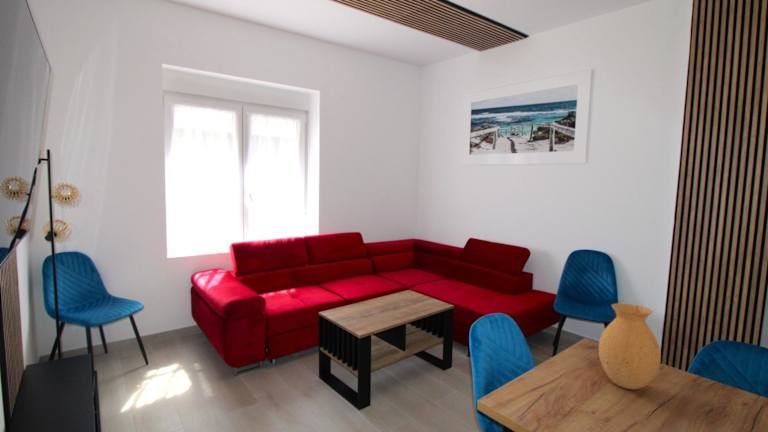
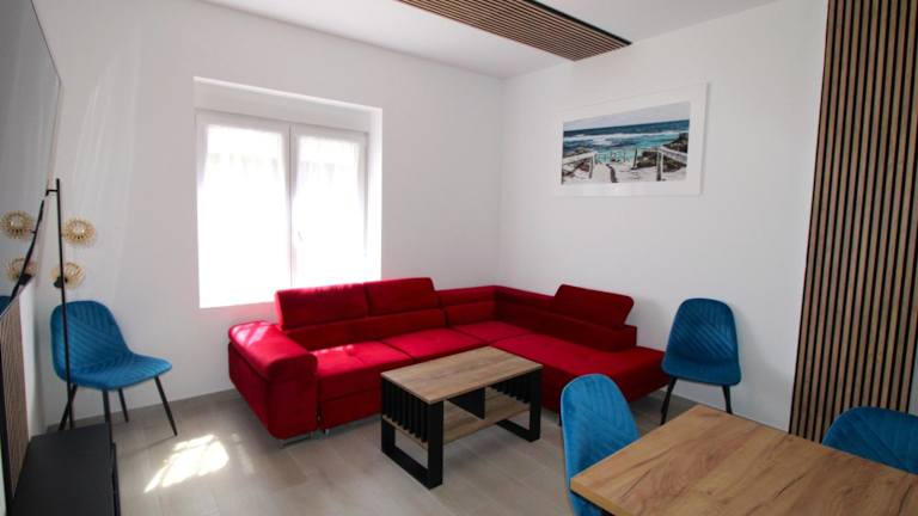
- vase [598,302,662,391]
